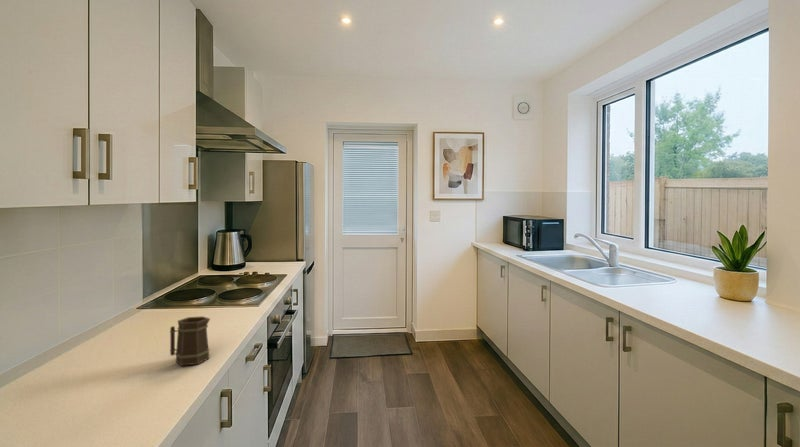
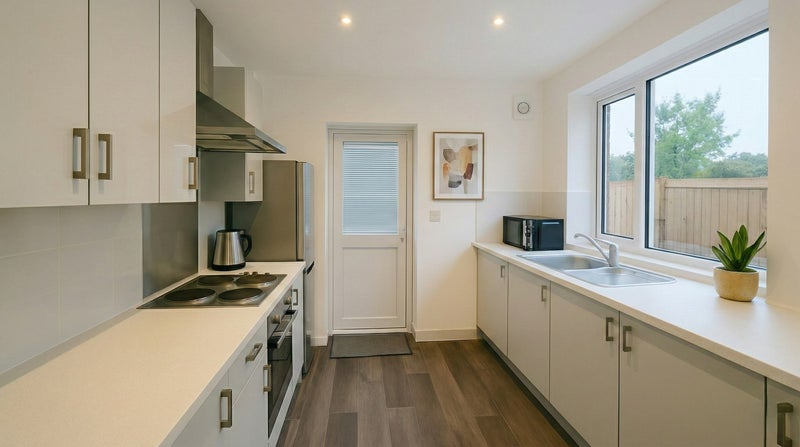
- mug [169,315,211,367]
